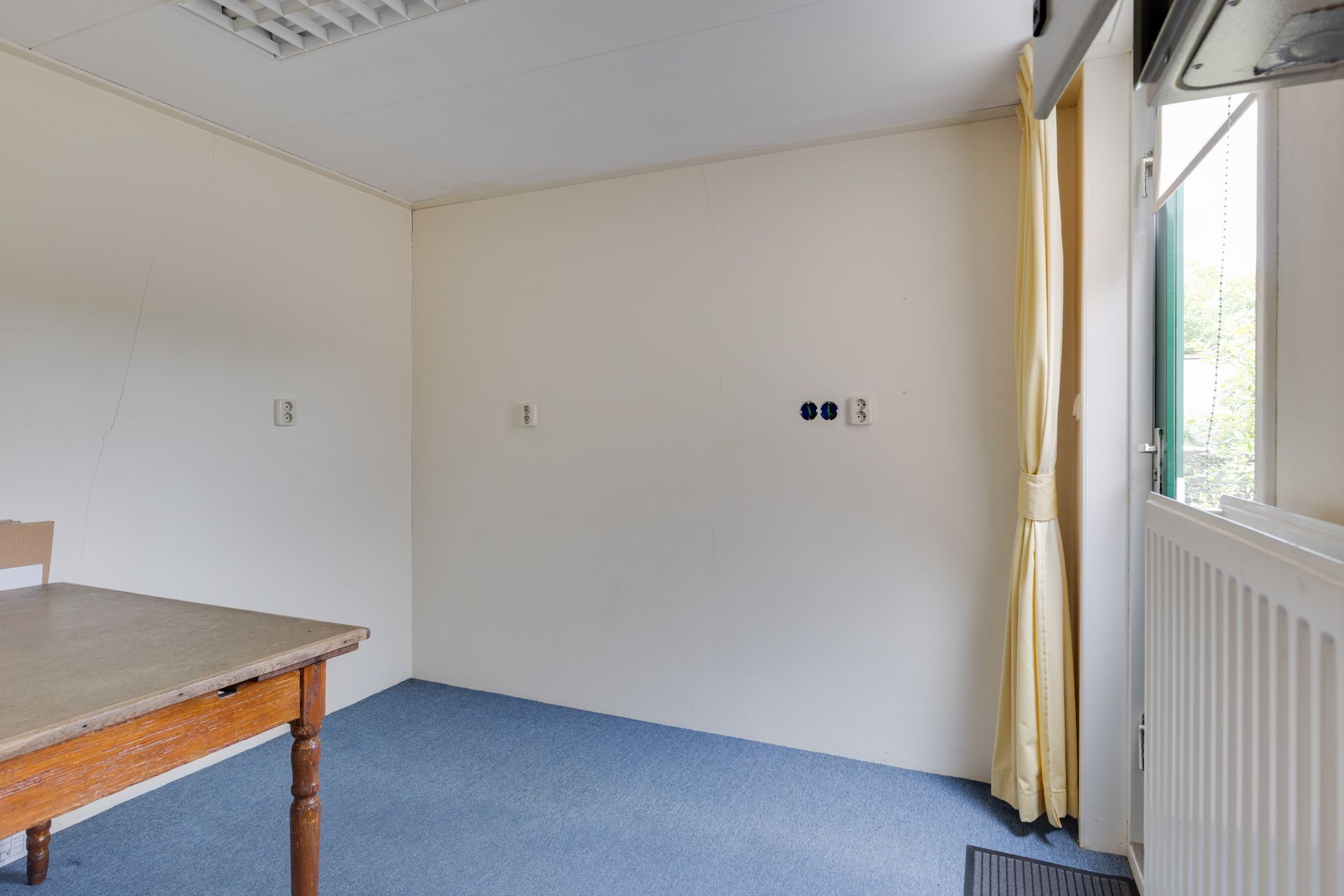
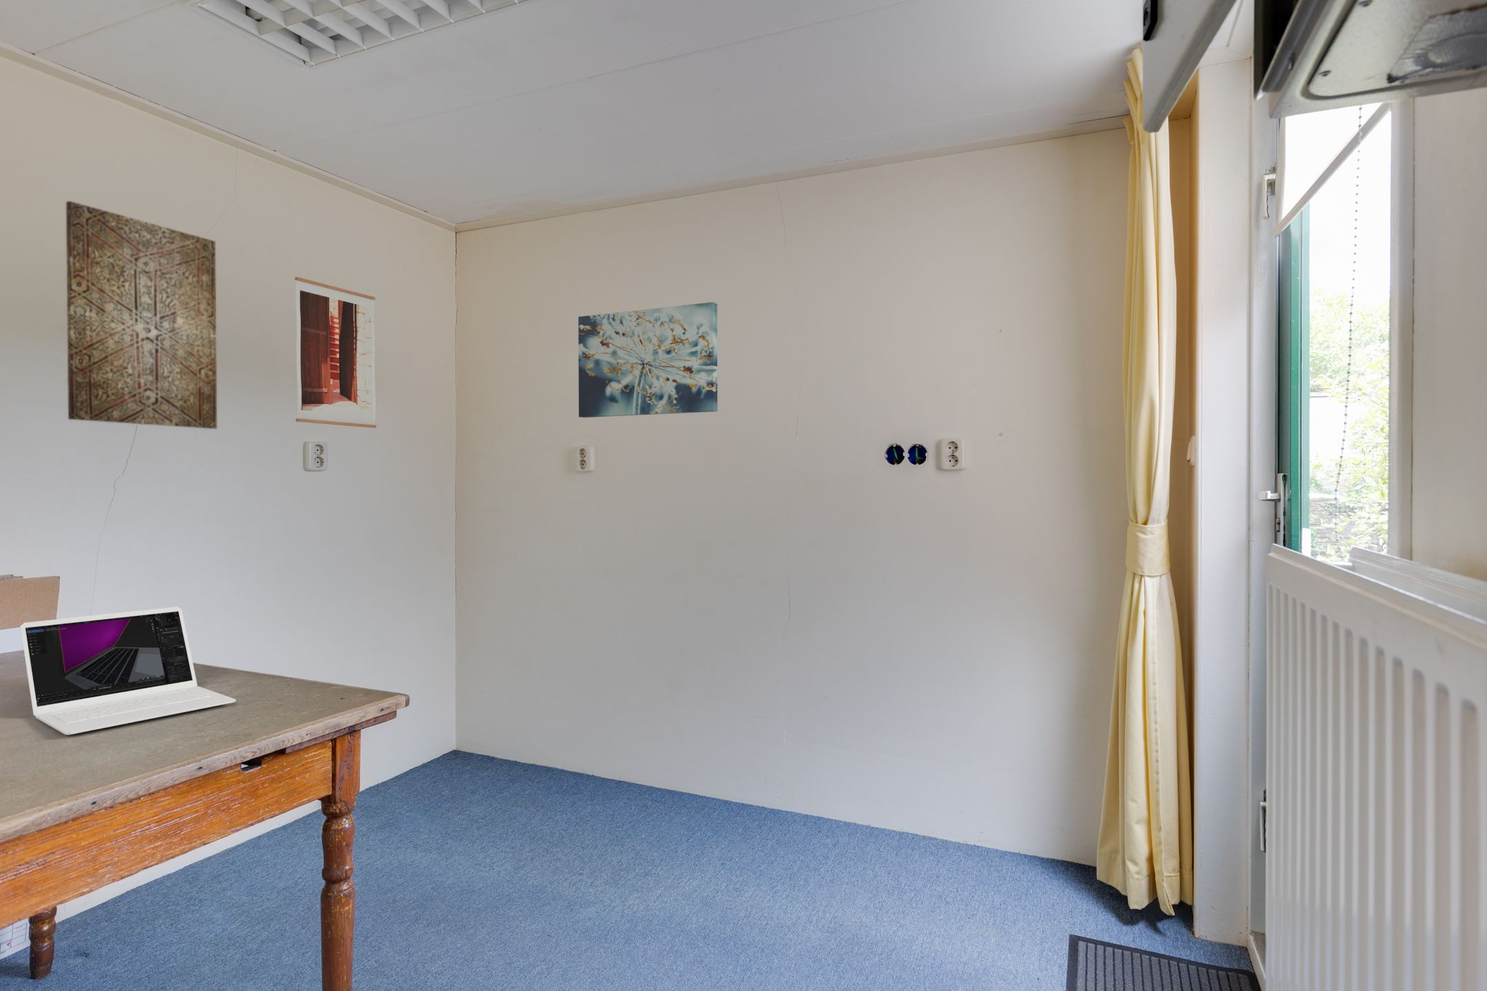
+ laptop [20,606,237,736]
+ wall art [578,302,718,418]
+ wall art [65,200,218,429]
+ wall art [294,277,376,429]
